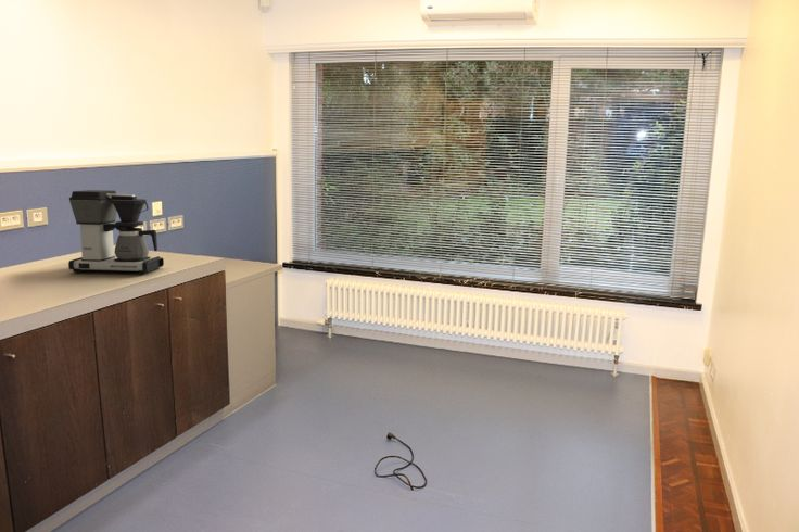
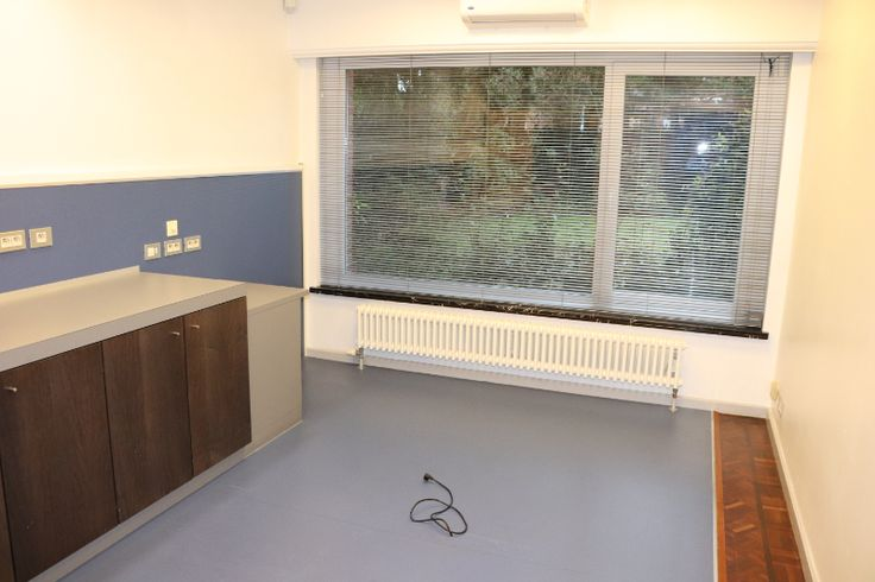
- coffee maker [67,189,165,276]
